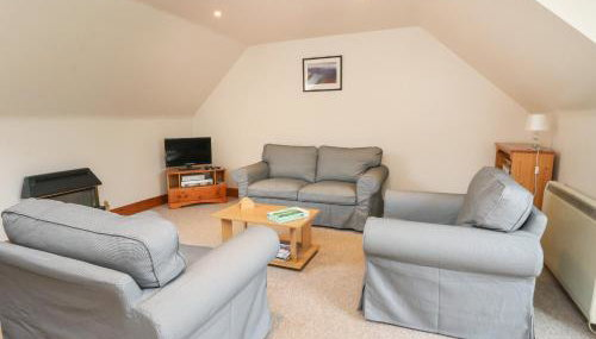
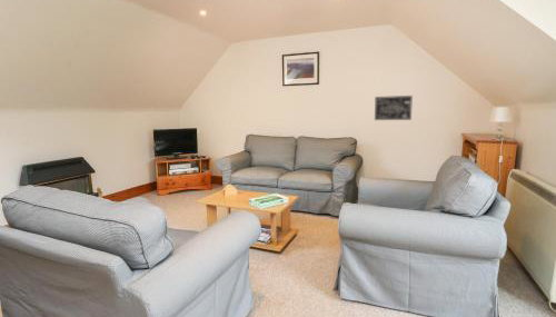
+ wall art [374,95,414,121]
